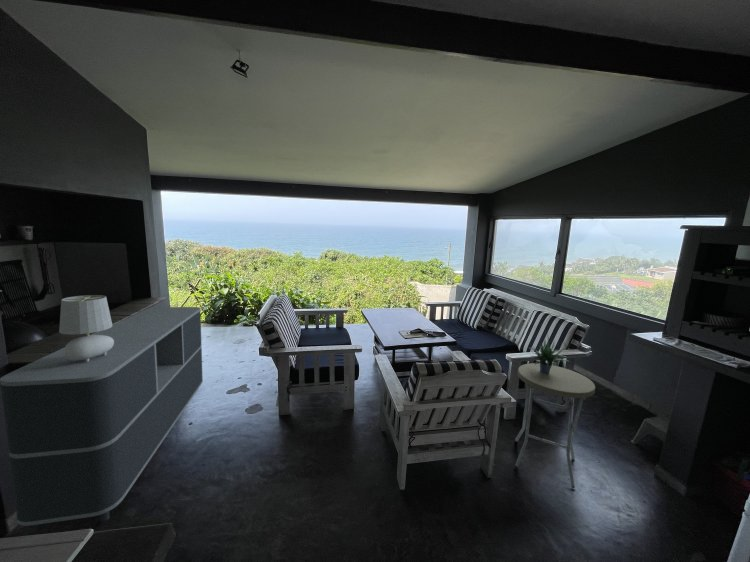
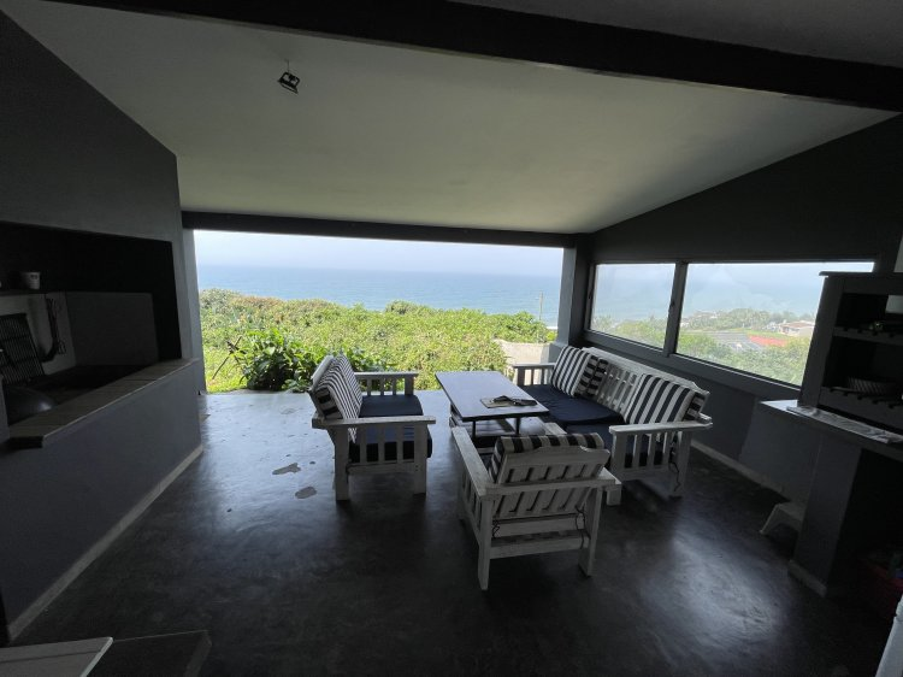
- table lamp [58,294,114,362]
- side table [514,362,596,489]
- sideboard [0,306,204,533]
- potted plant [528,331,571,374]
